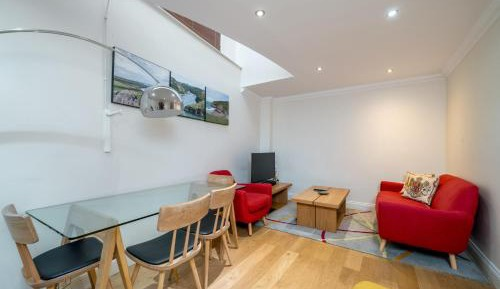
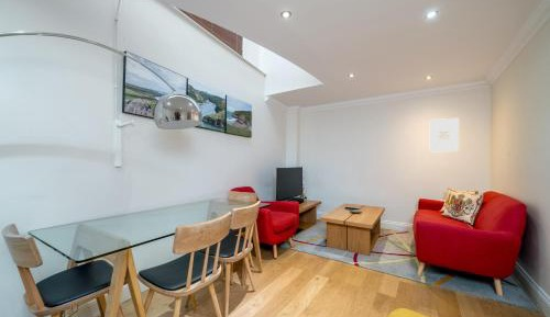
+ wall art [429,117,460,152]
